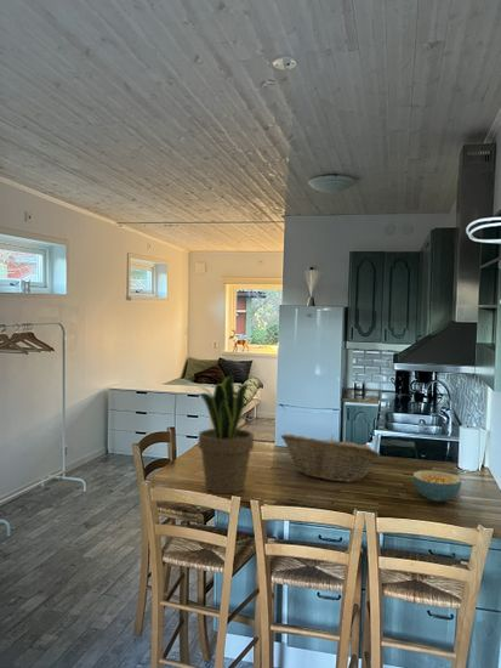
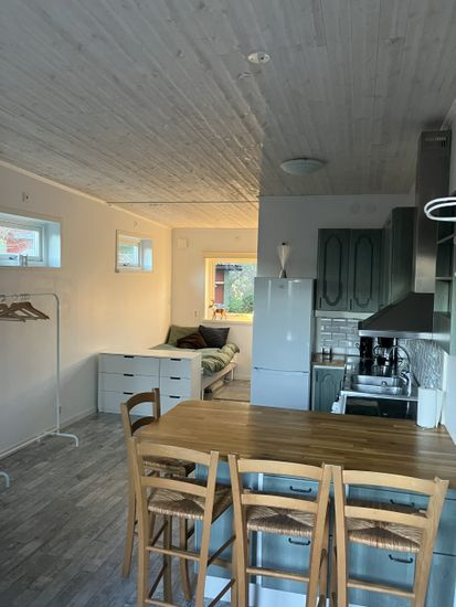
- cereal bowl [412,469,462,503]
- potted plant [197,374,255,494]
- fruit basket [280,432,381,483]
